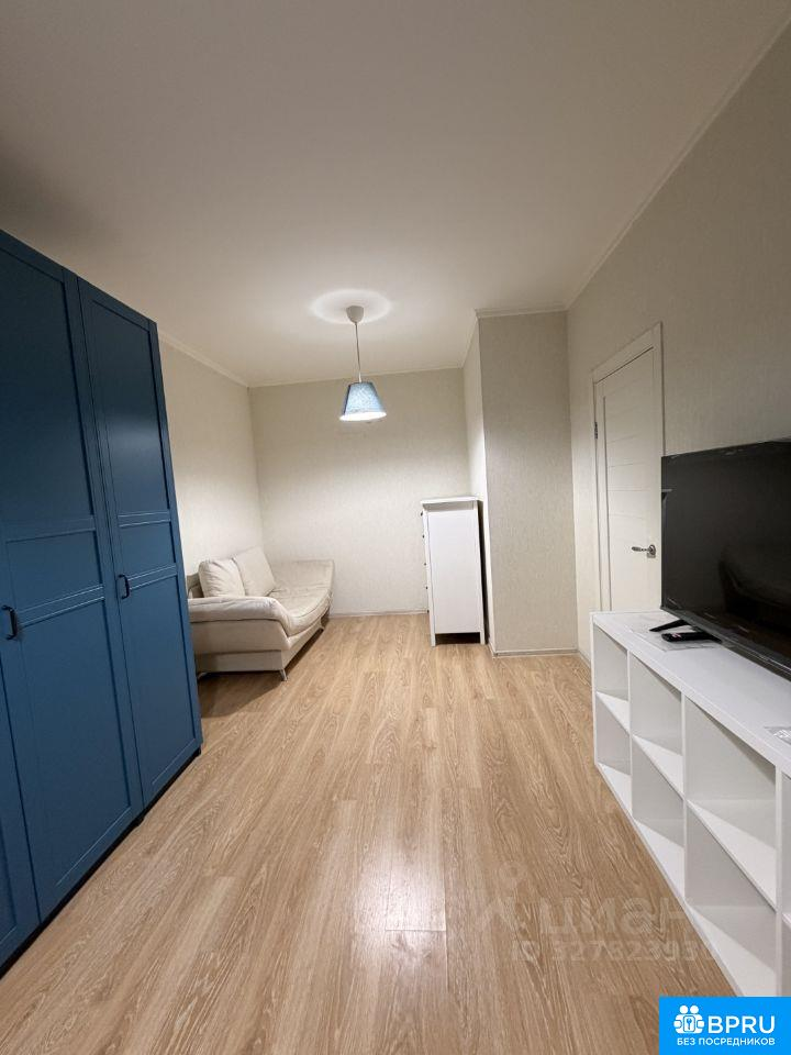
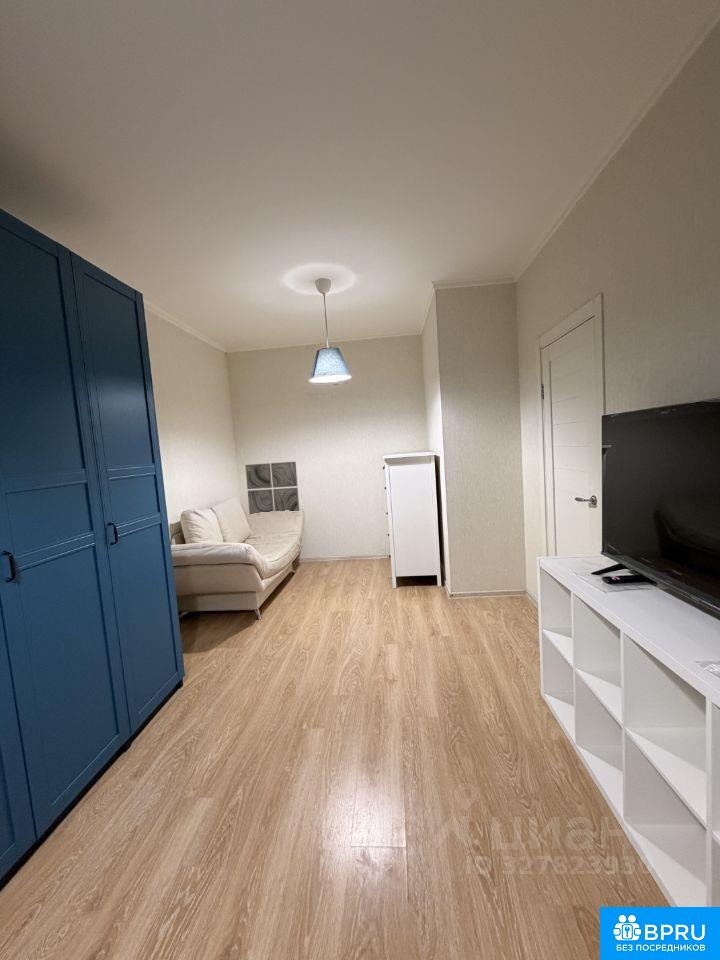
+ wall art [244,461,300,515]
